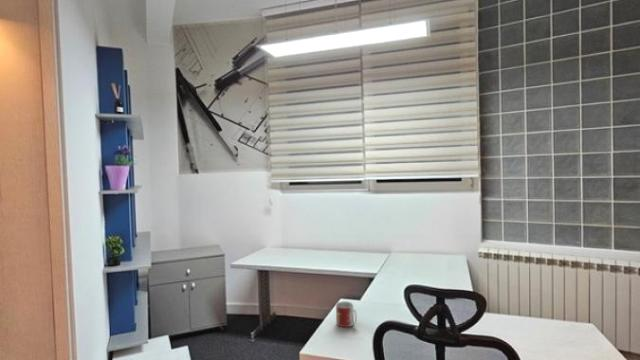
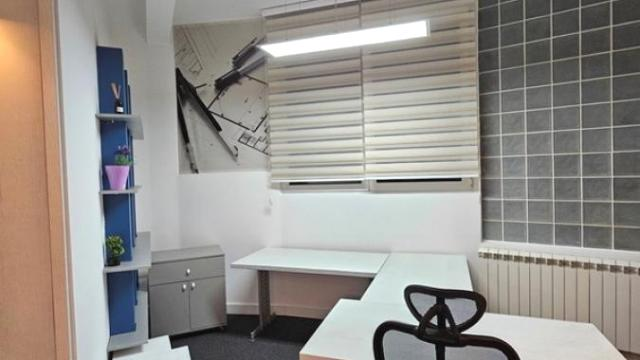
- mug [335,300,358,328]
